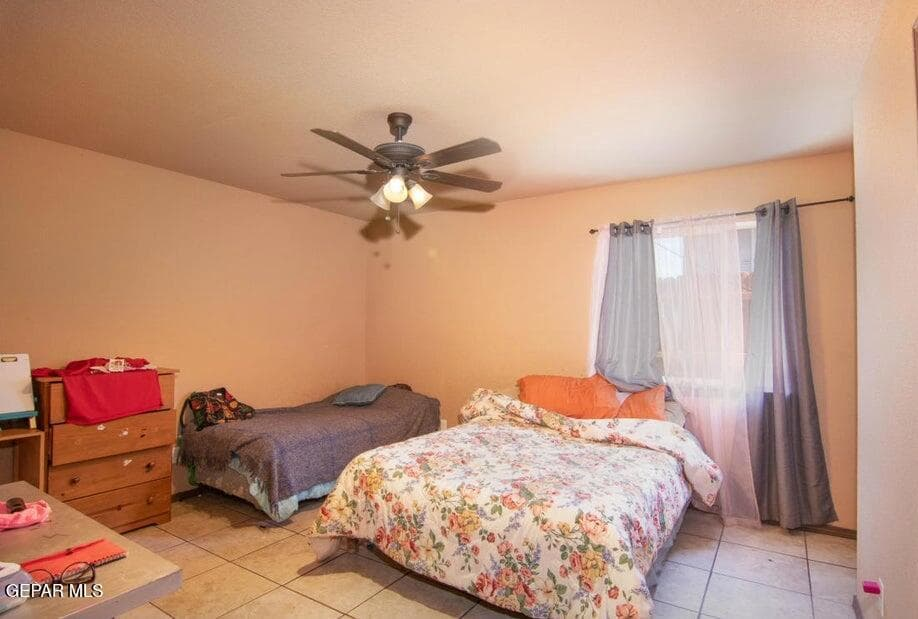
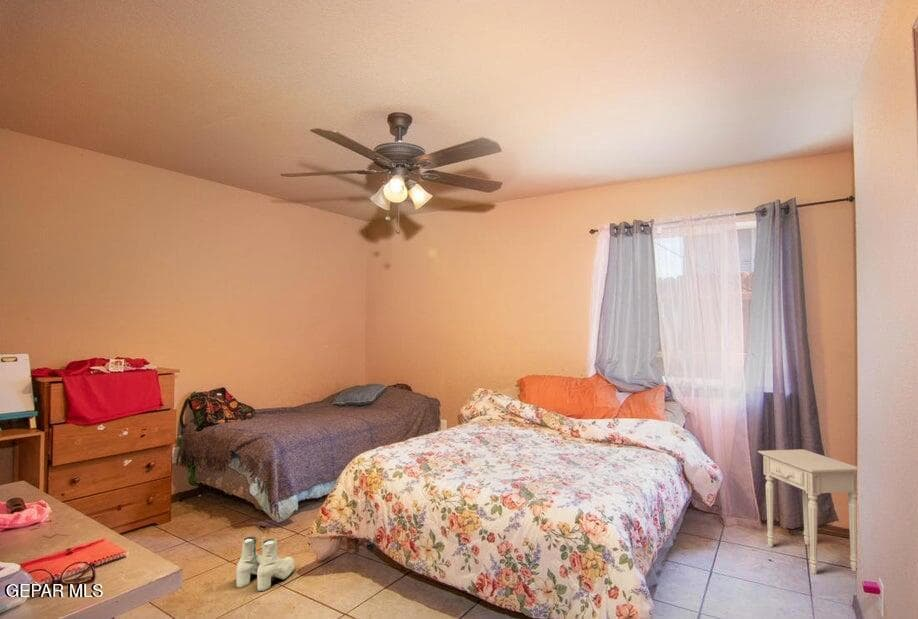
+ nightstand [757,448,858,575]
+ boots [236,535,295,592]
